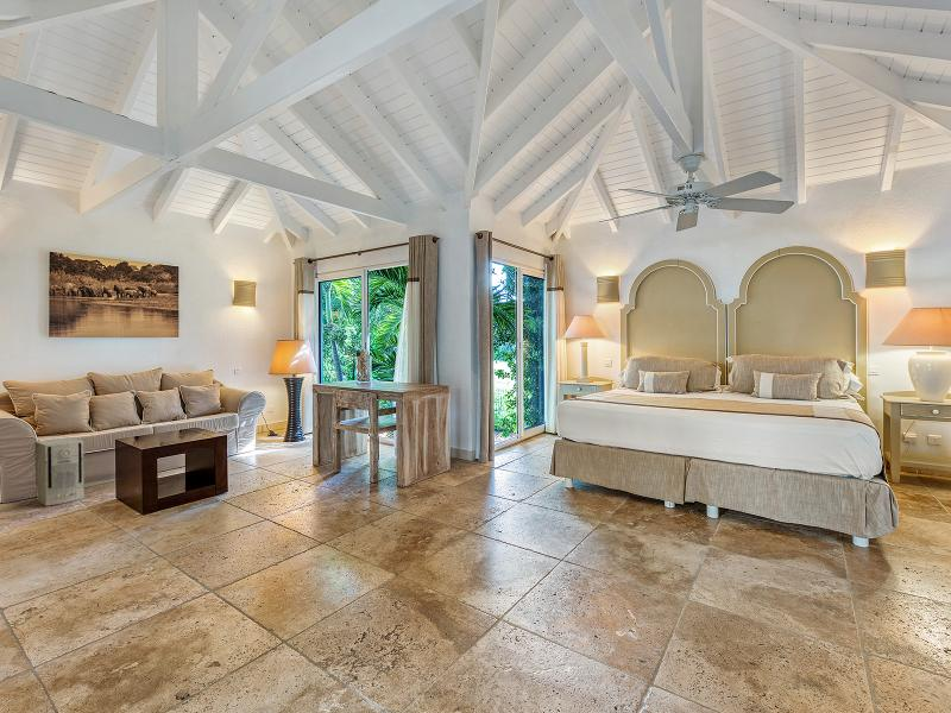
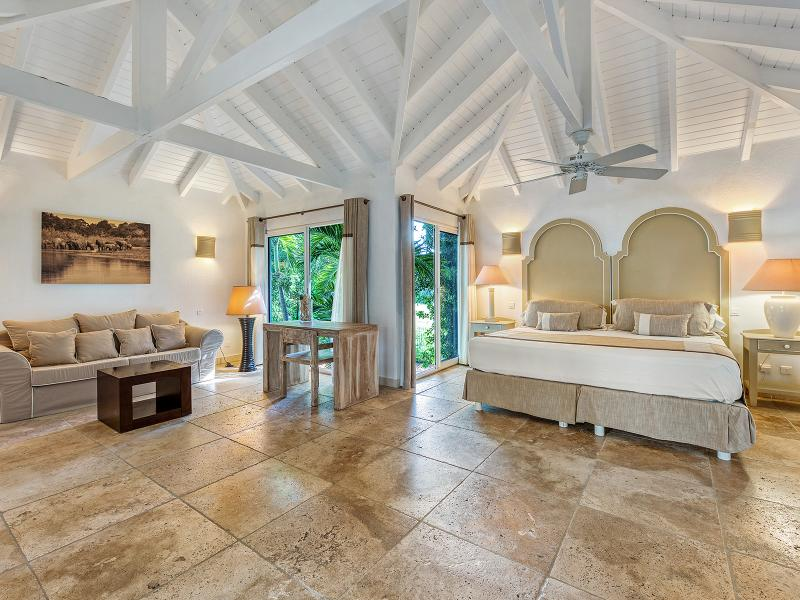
- air purifier [34,436,86,507]
